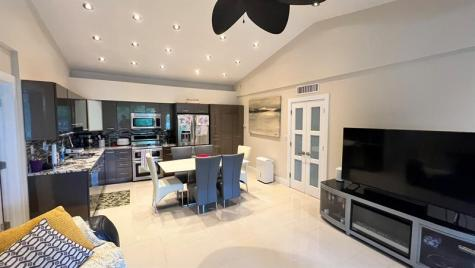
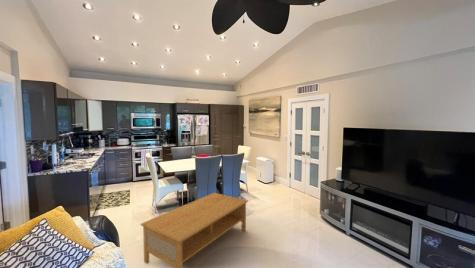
+ coffee table [139,192,249,268]
